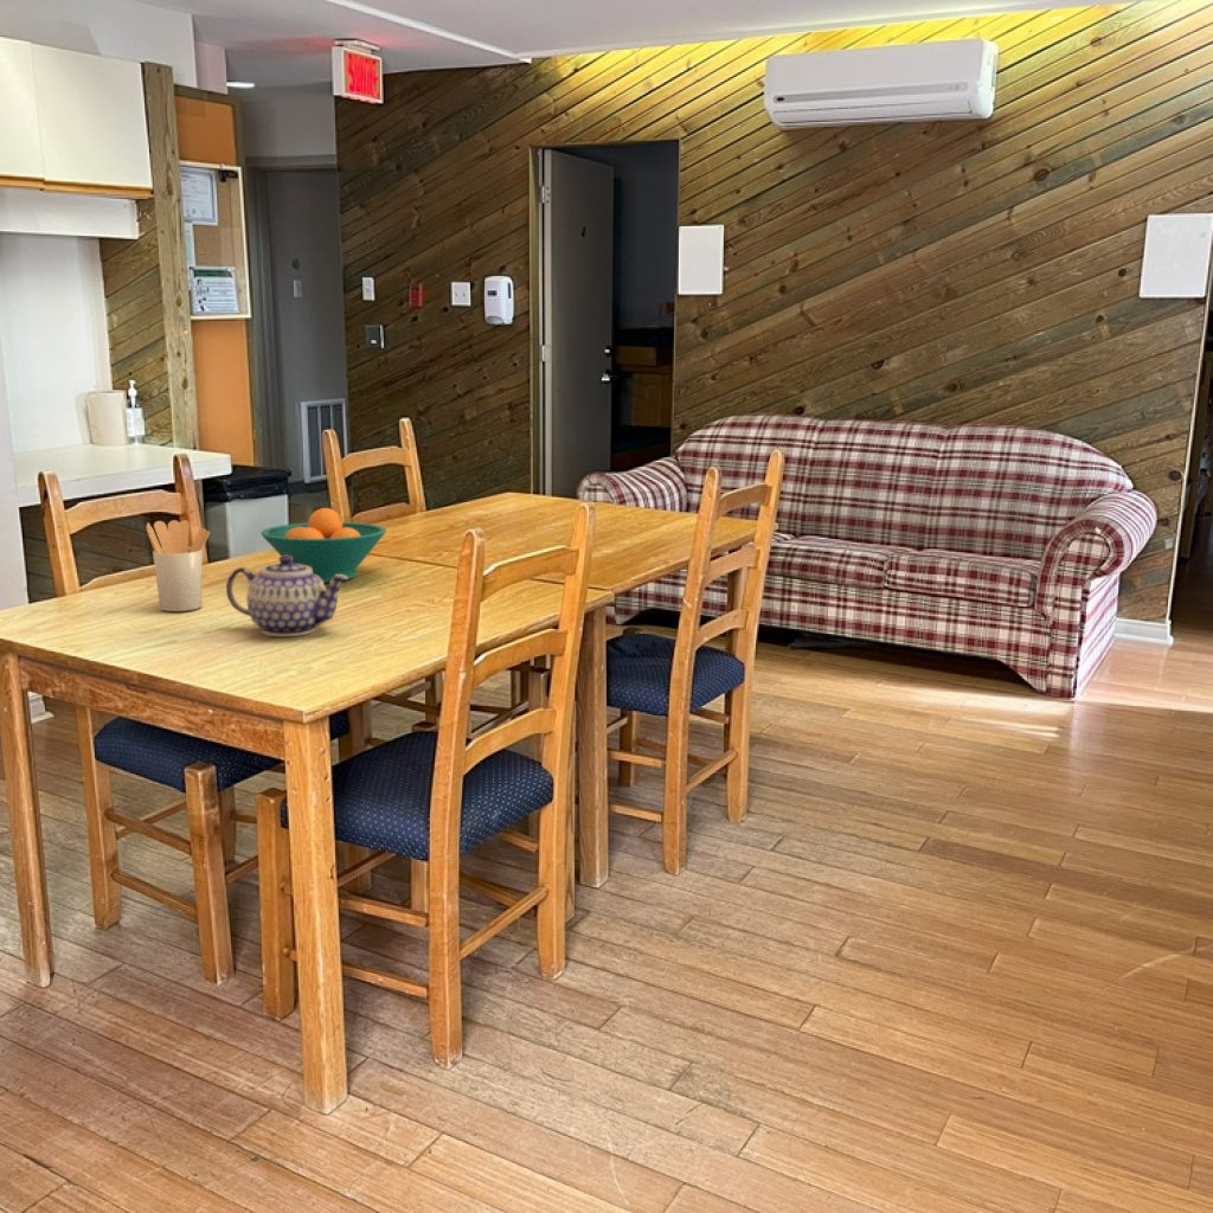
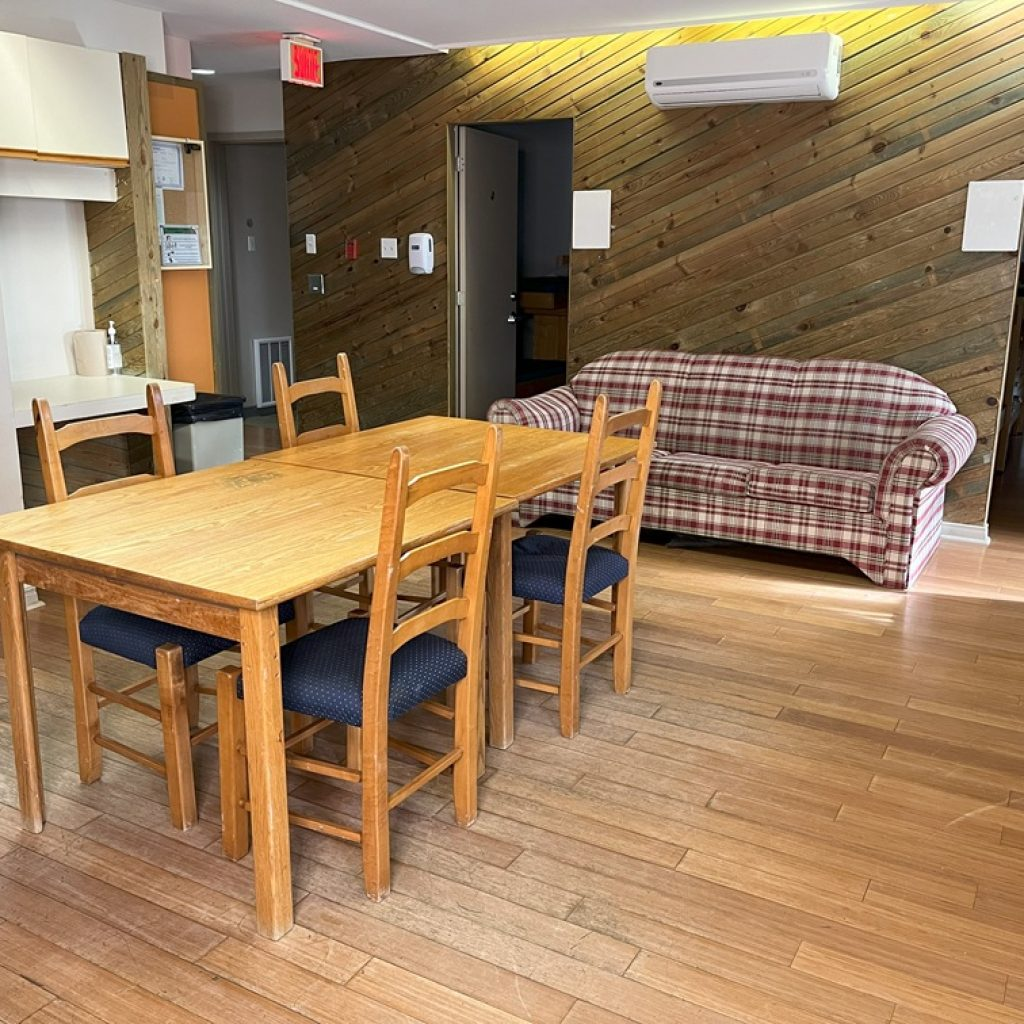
- teapot [225,554,349,637]
- utensil holder [146,519,211,612]
- fruit bowl [259,507,387,584]
